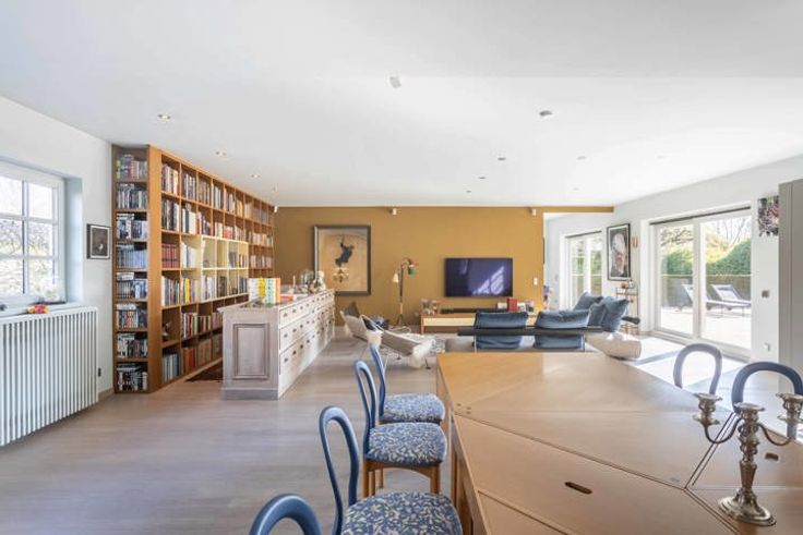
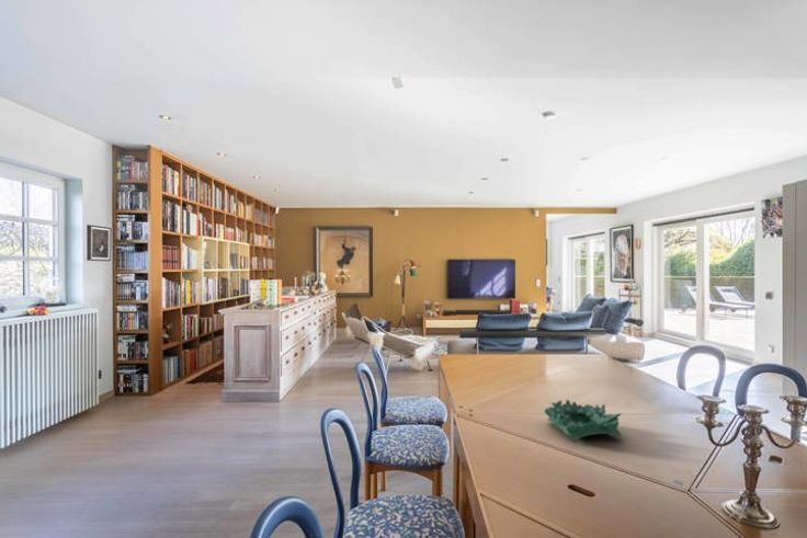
+ decorative bowl [543,399,624,442]
